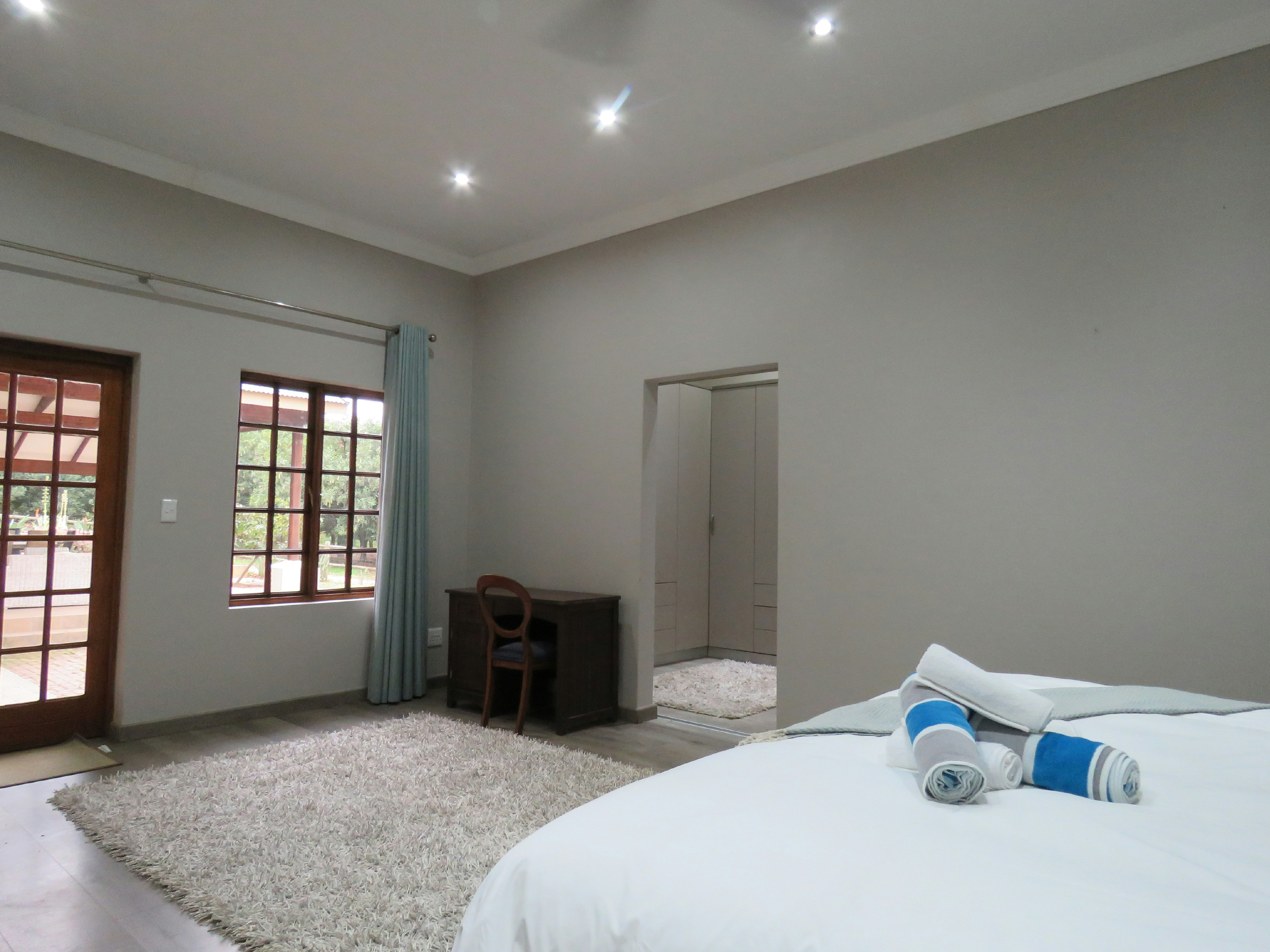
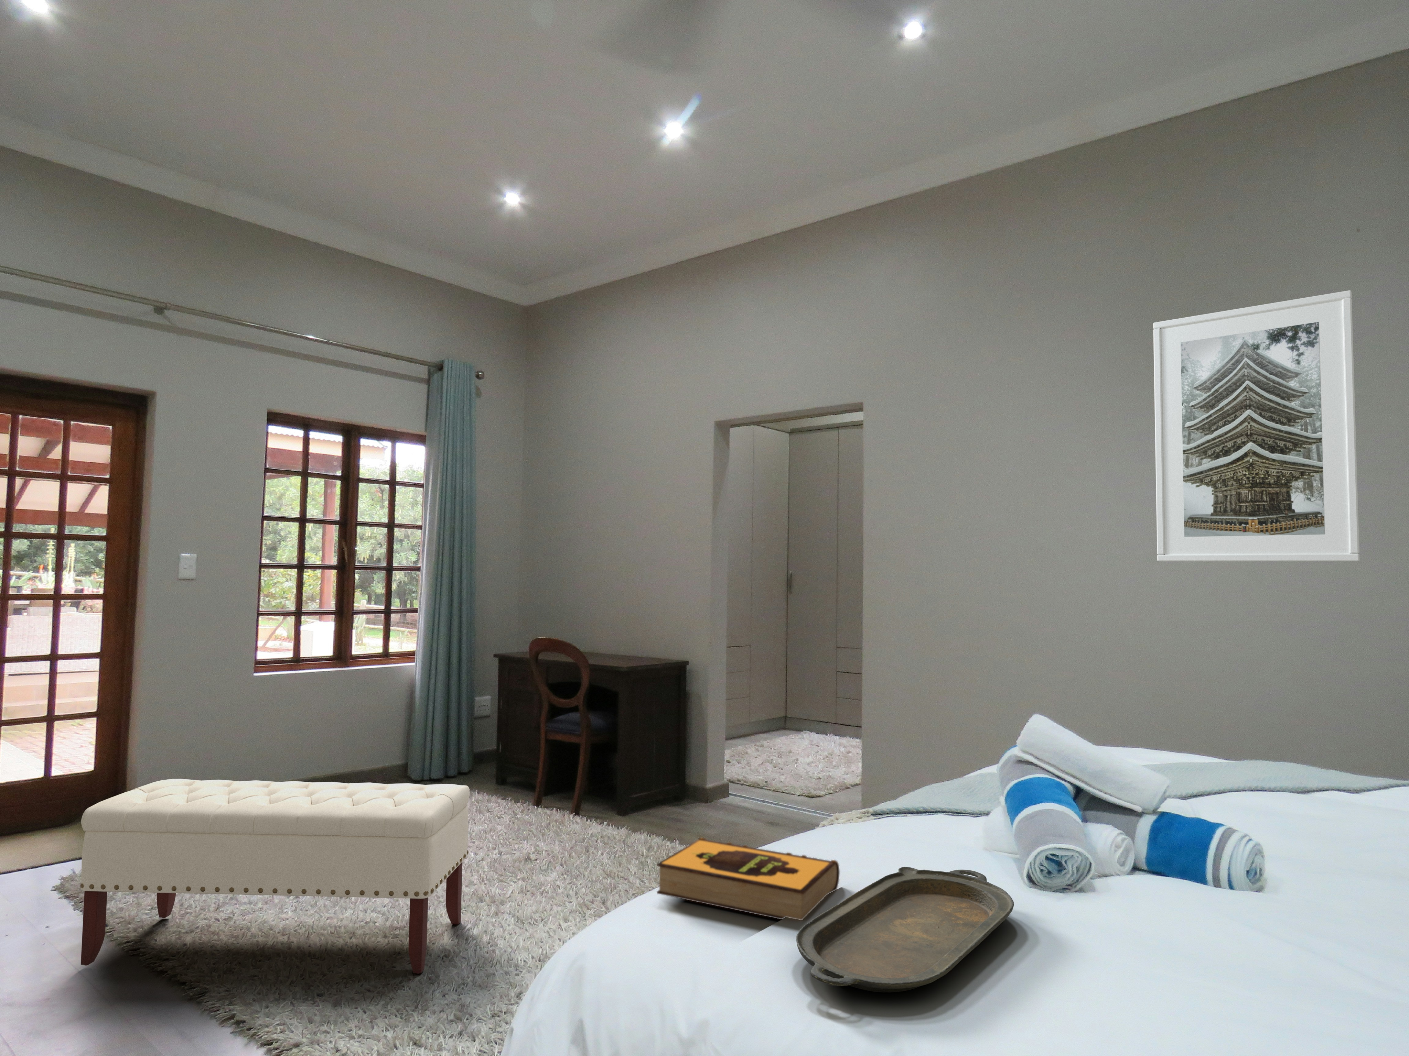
+ serving tray [795,866,1014,993]
+ bench [80,779,470,974]
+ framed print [1153,290,1360,561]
+ hardback book [657,837,840,921]
